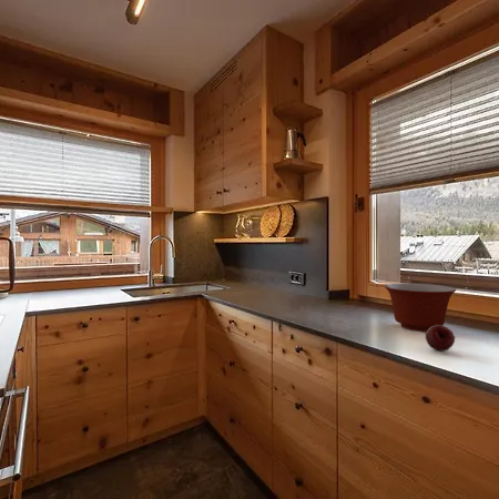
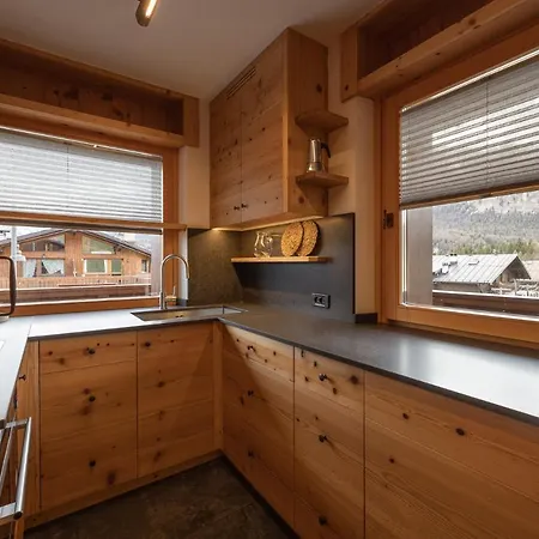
- fruit [425,325,456,353]
- mixing bowl [384,283,457,333]
